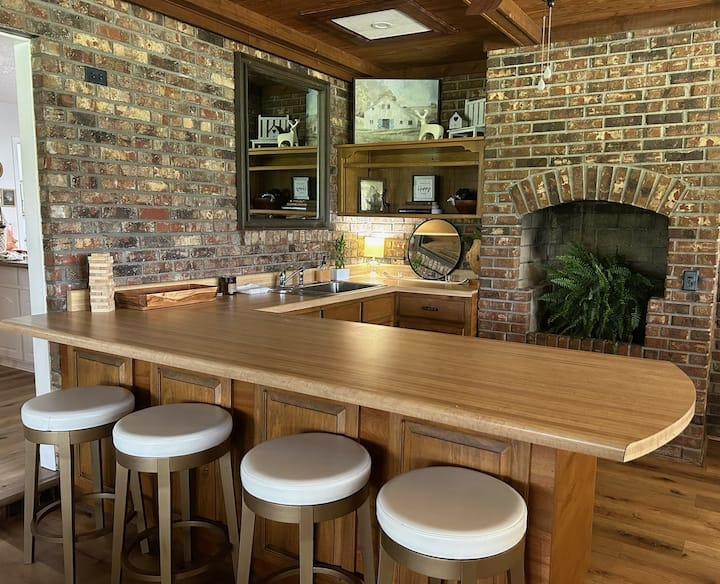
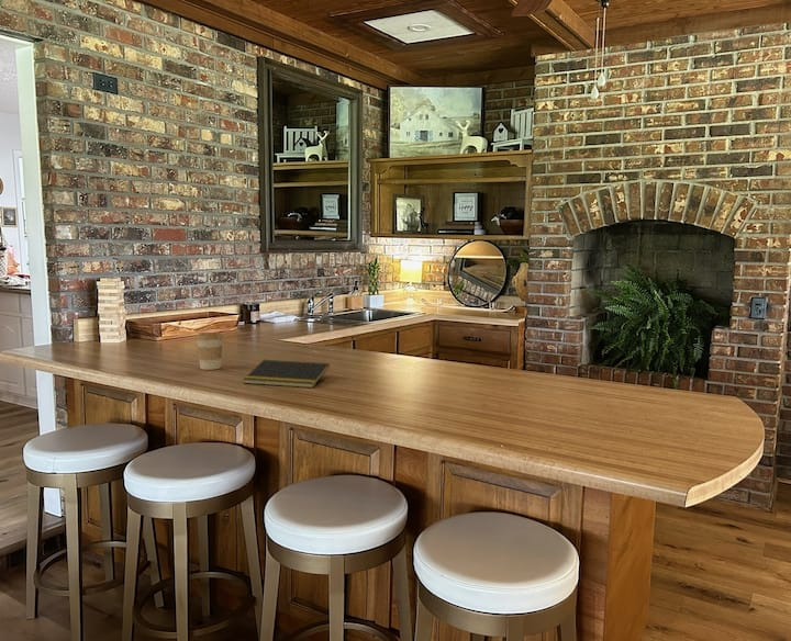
+ notepad [242,359,331,389]
+ coffee cup [194,331,224,371]
